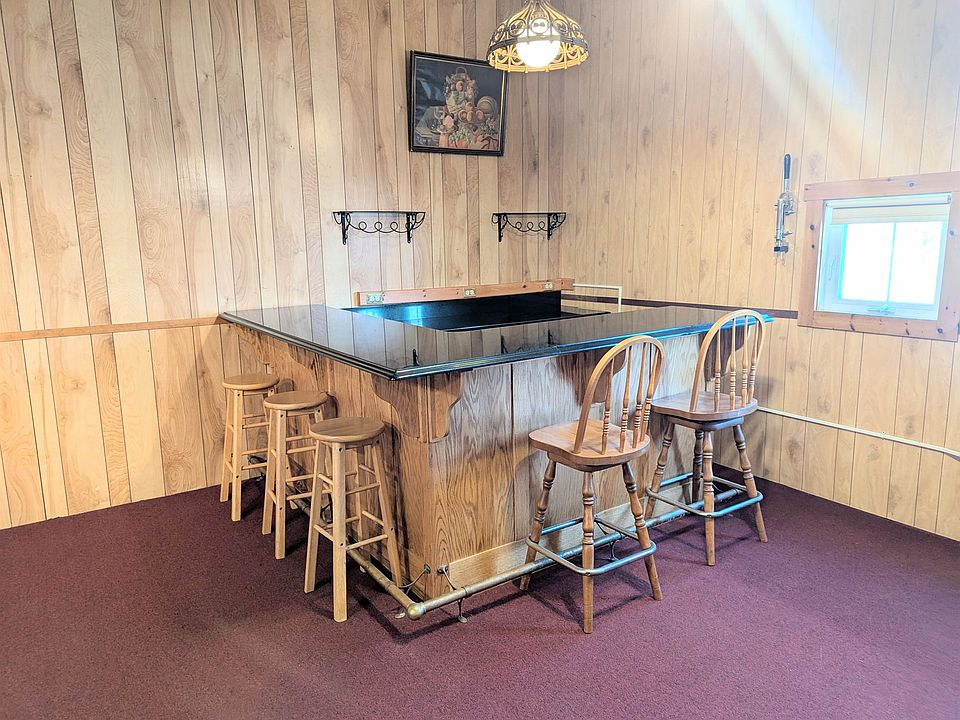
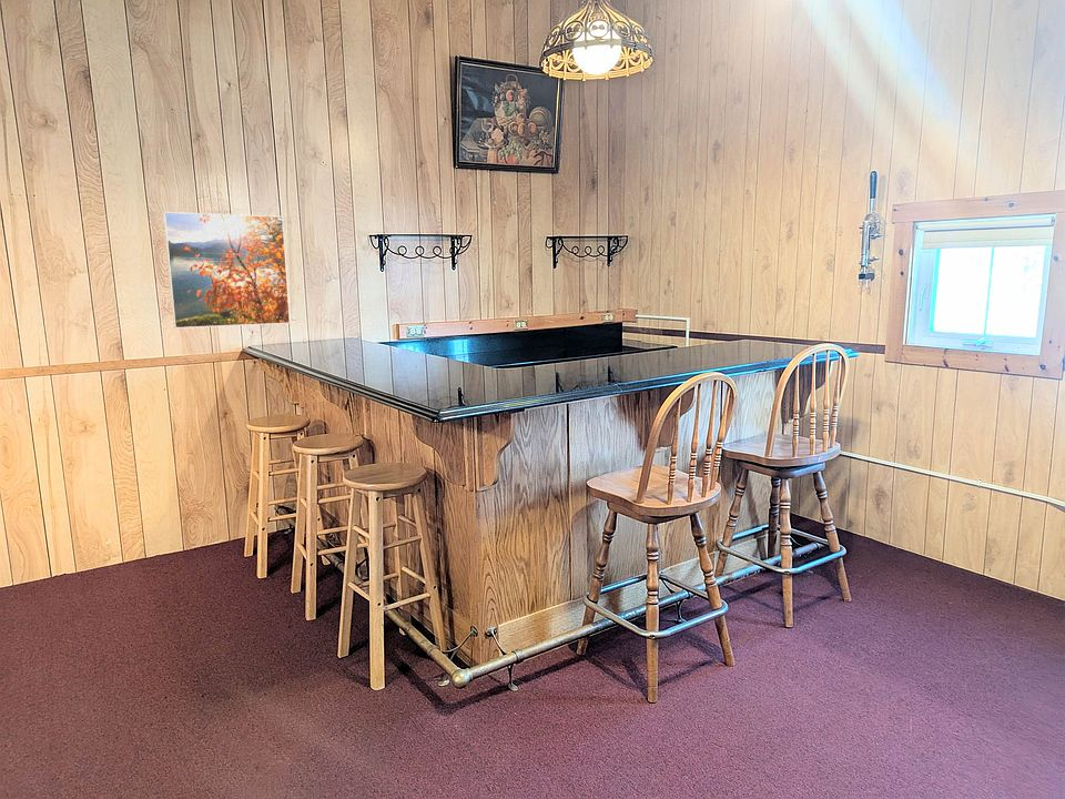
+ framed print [162,211,292,330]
